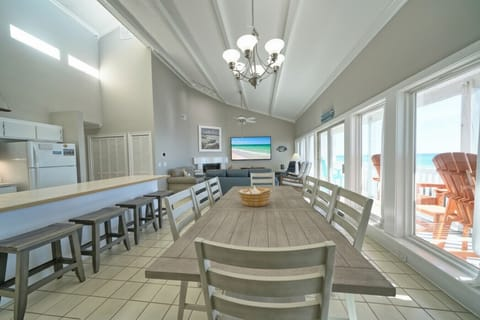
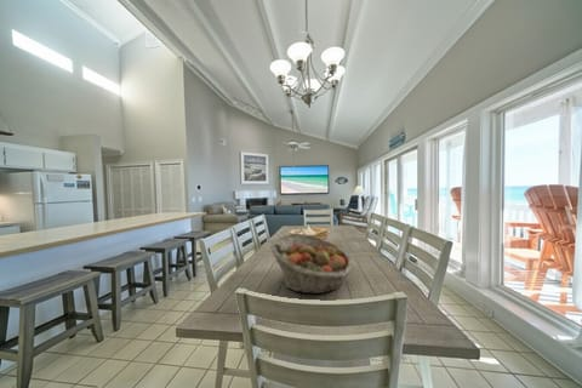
+ fruit basket [269,232,353,295]
